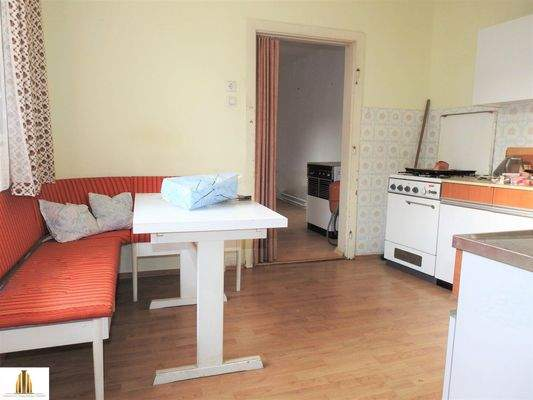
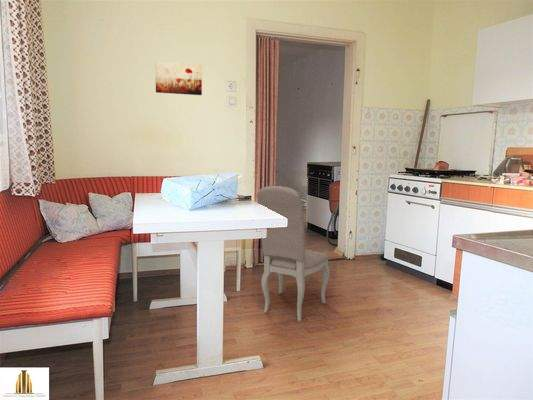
+ dining chair [256,185,331,322]
+ wall art [154,60,203,96]
